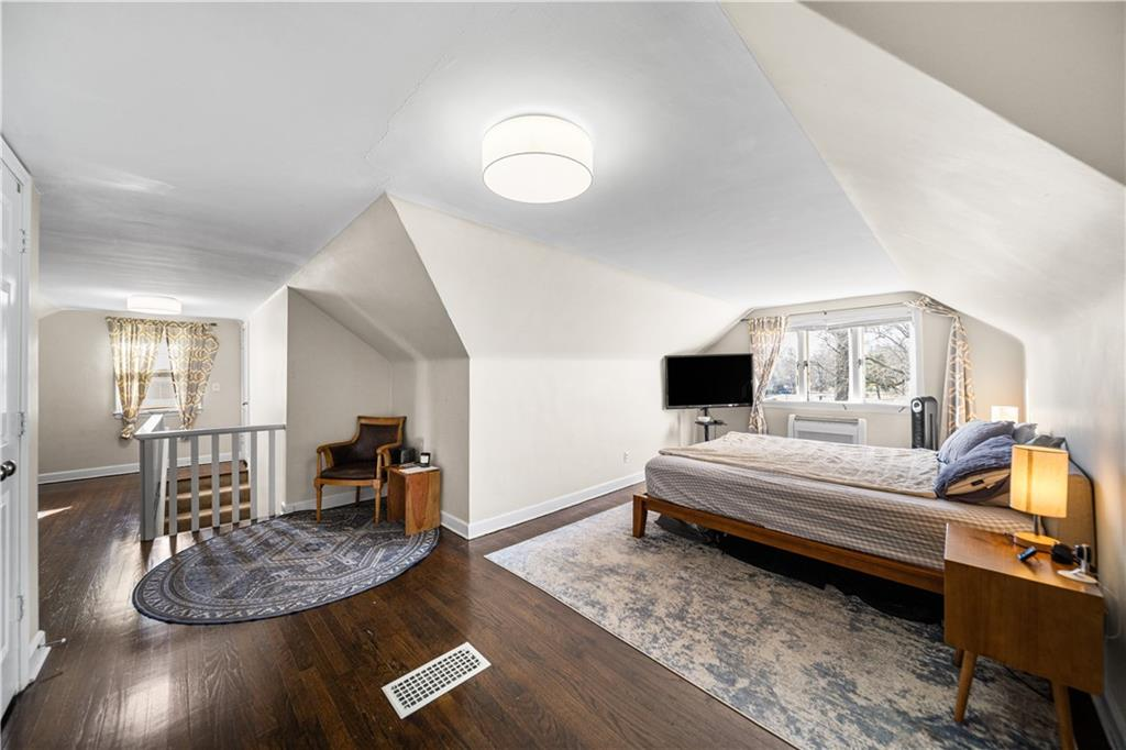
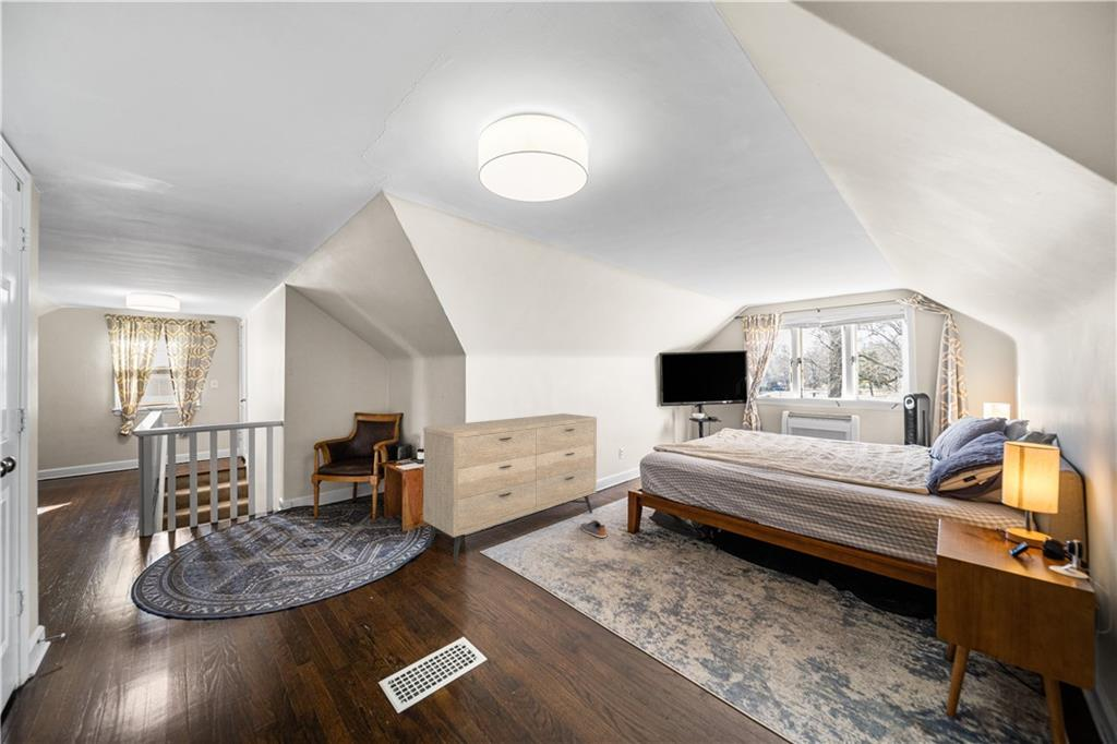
+ dresser [422,412,598,565]
+ shoe [580,519,608,539]
